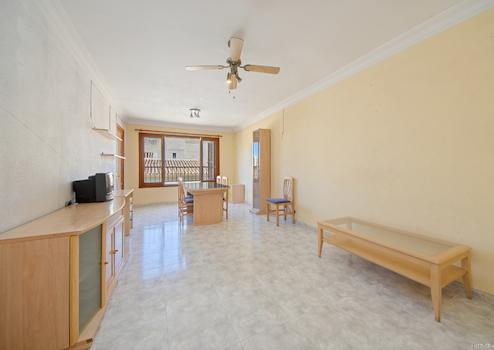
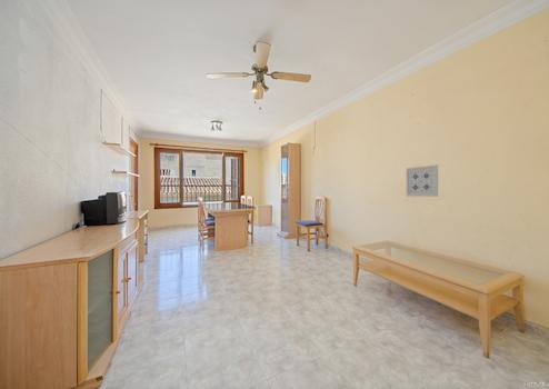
+ wall art [406,163,439,198]
